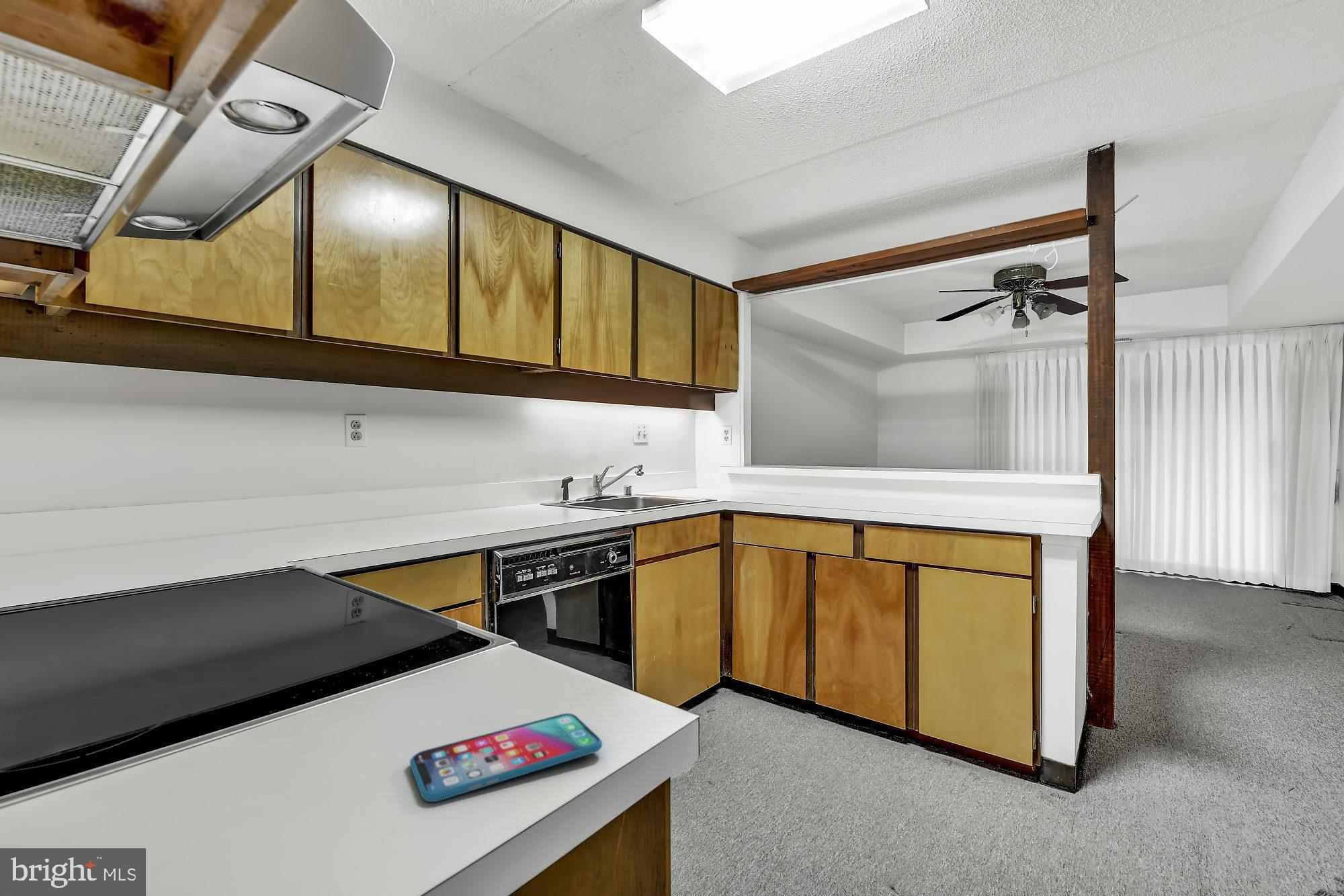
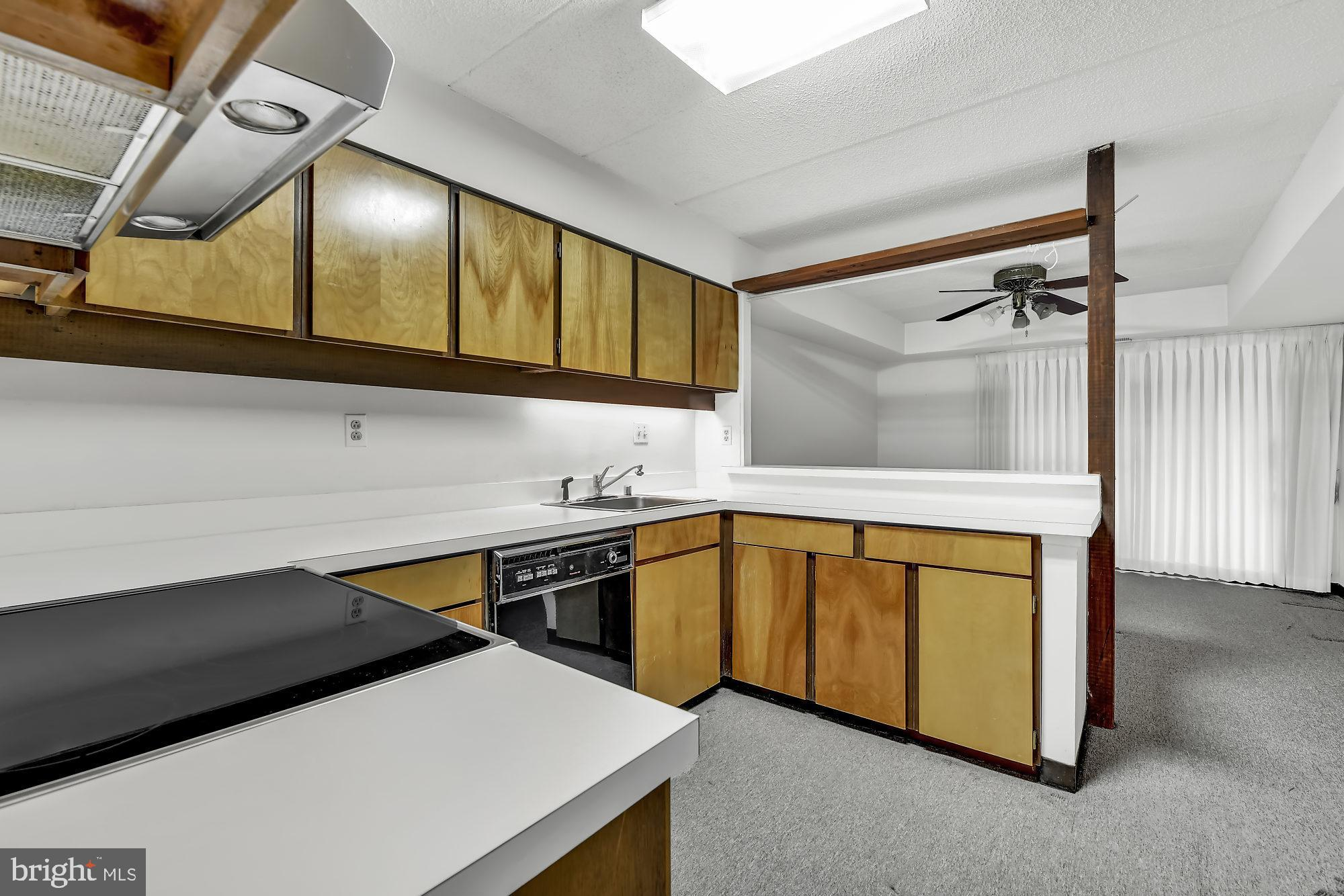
- smartphone [409,713,603,803]
